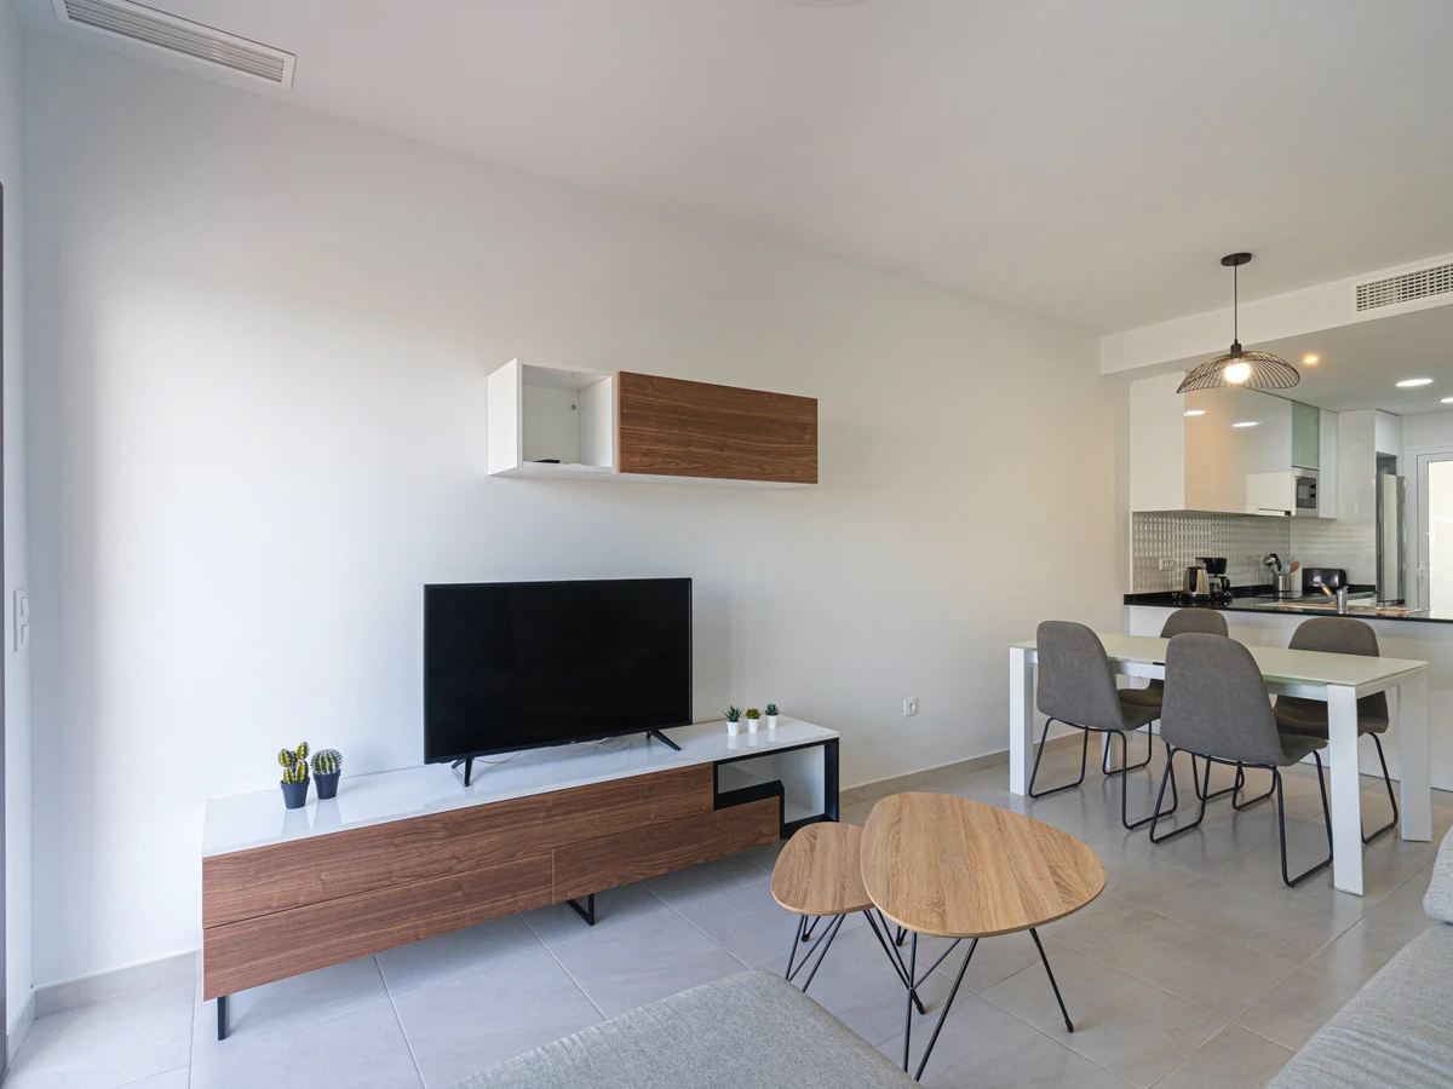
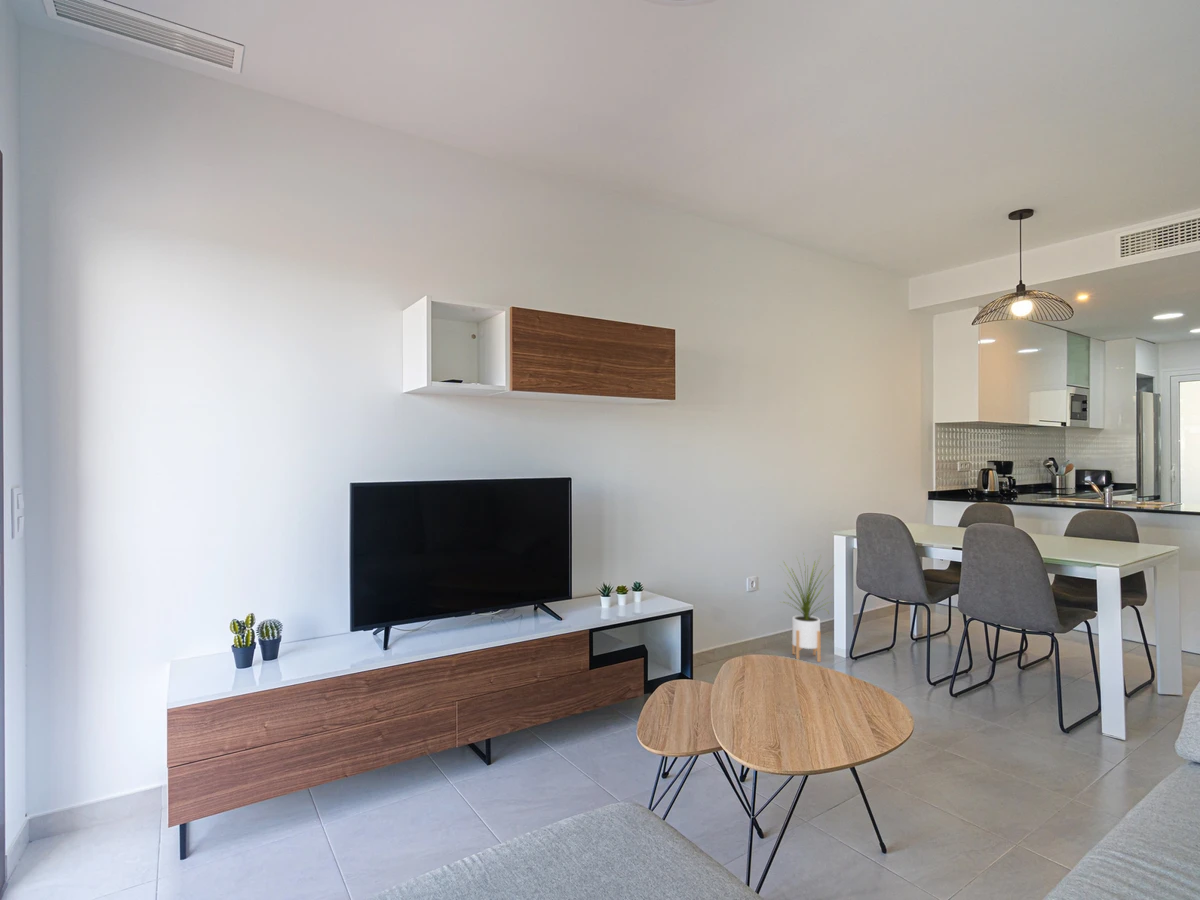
+ house plant [780,551,835,663]
